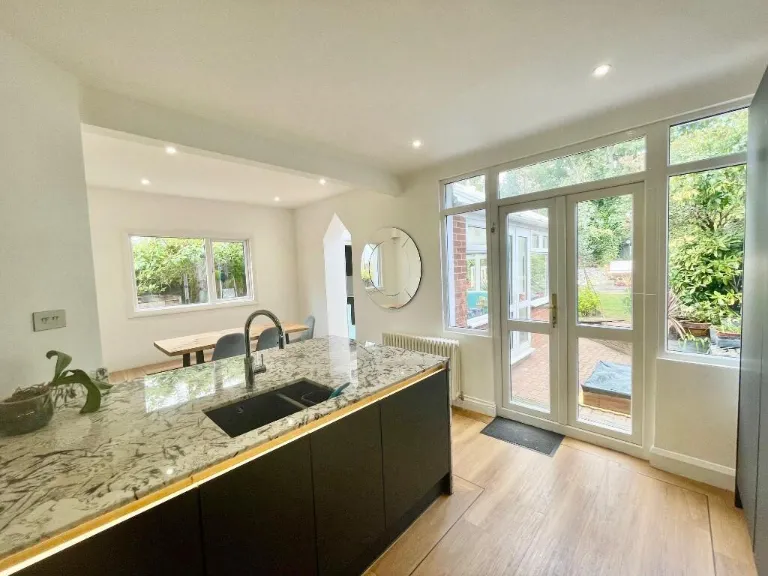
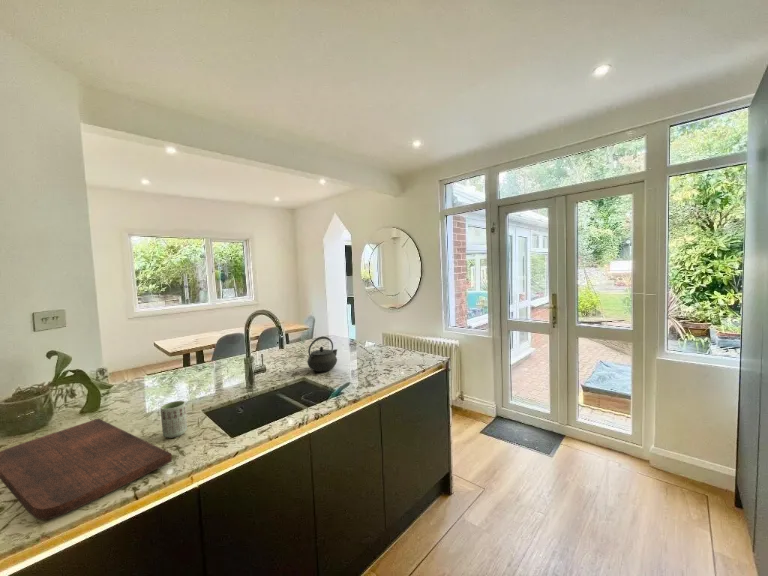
+ kettle [306,335,338,373]
+ cutting board [0,418,173,521]
+ cup [160,400,188,439]
